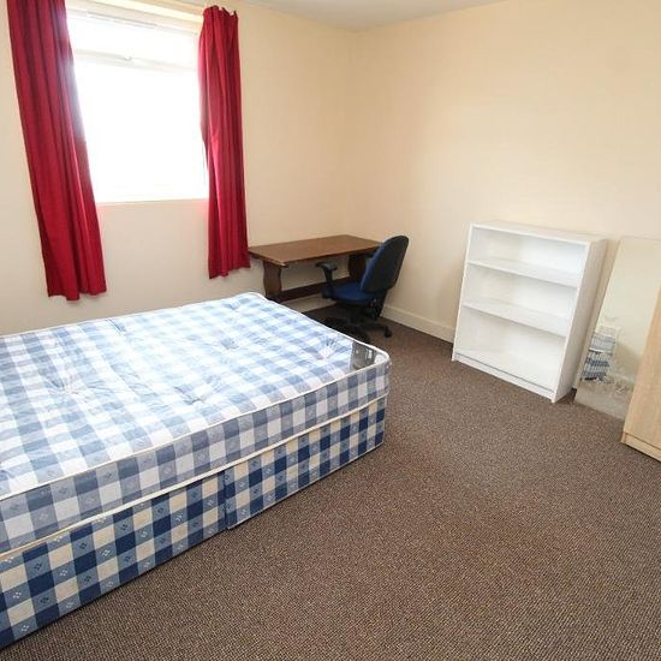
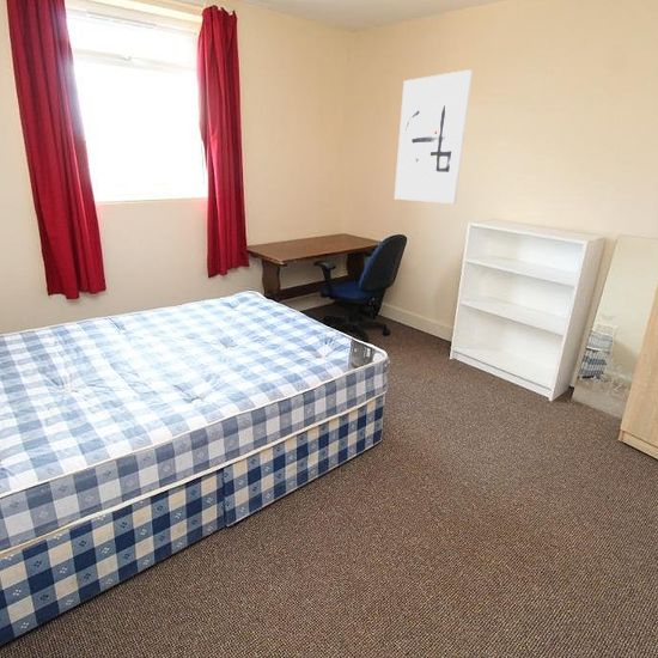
+ wall art [394,68,474,205]
